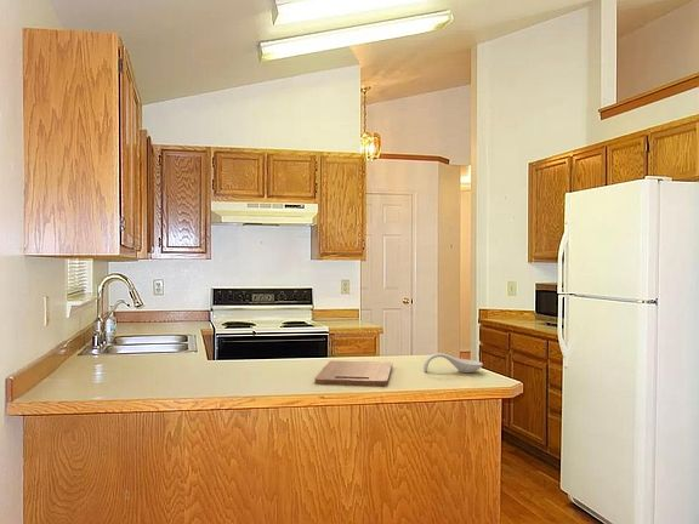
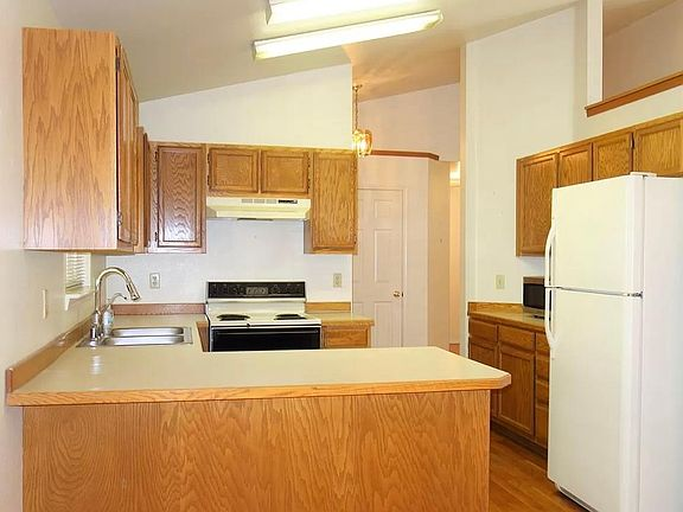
- cutting board [313,359,393,387]
- spoon rest [422,352,484,374]
